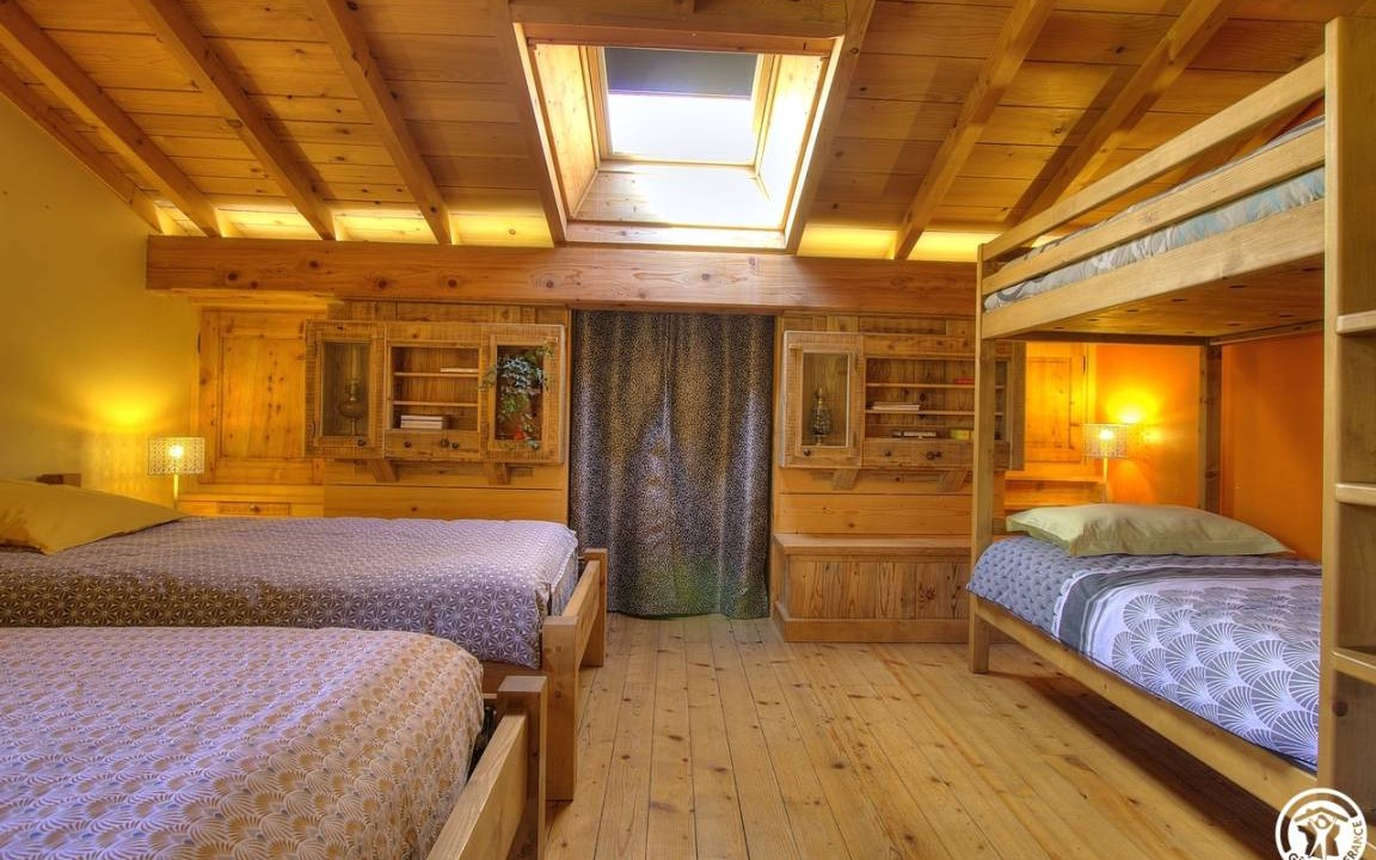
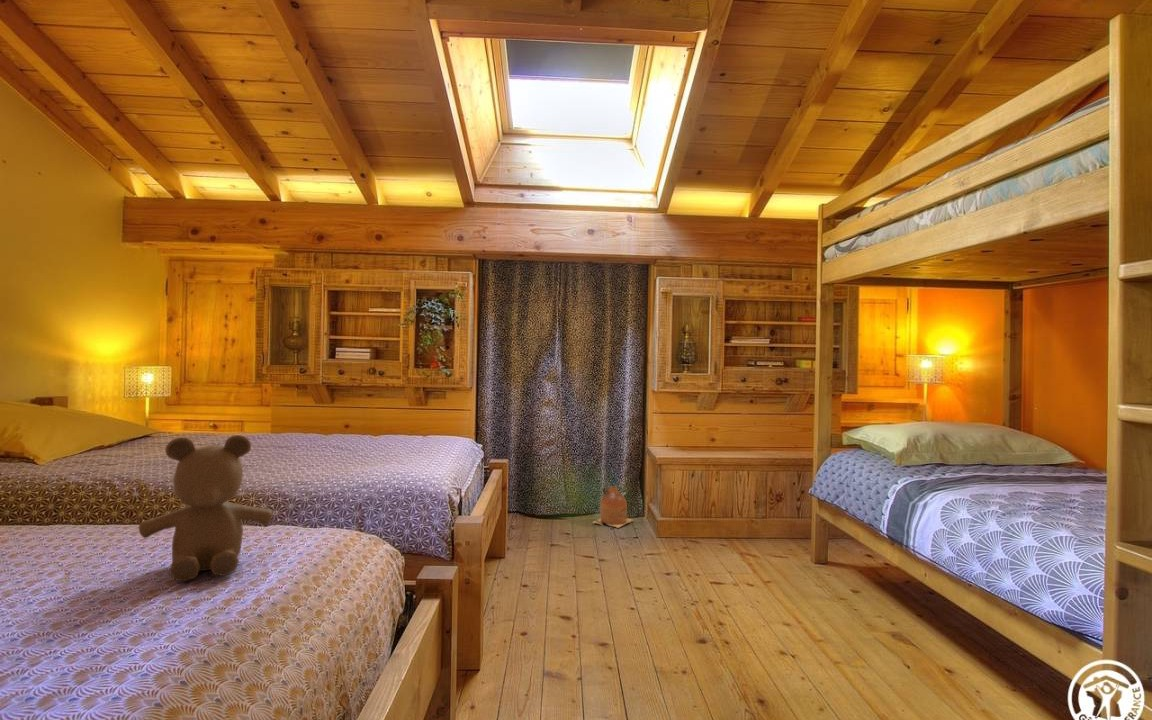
+ teddy bear [138,434,274,582]
+ ceramic jug [592,485,634,529]
